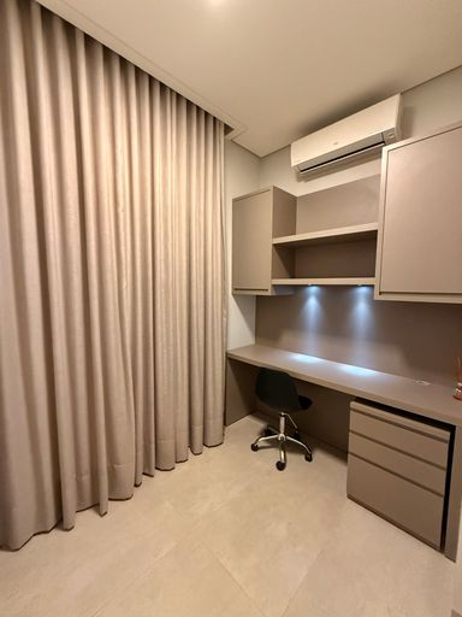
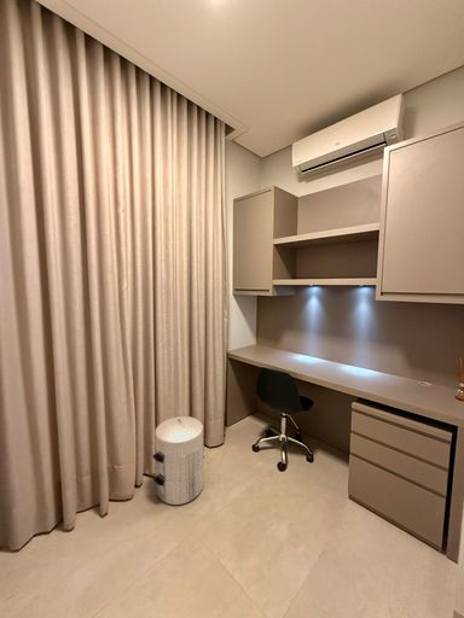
+ waste bin [151,415,205,506]
